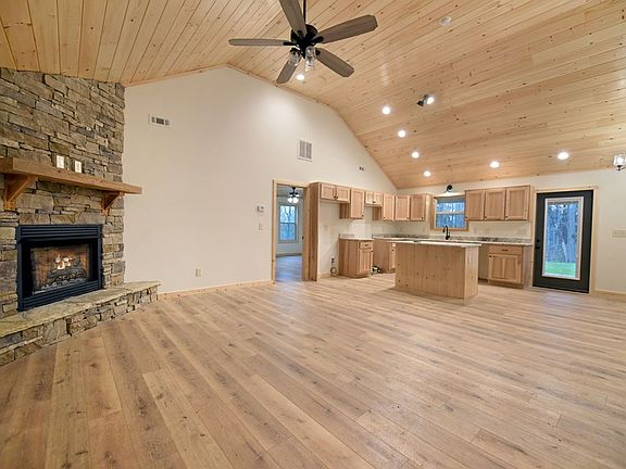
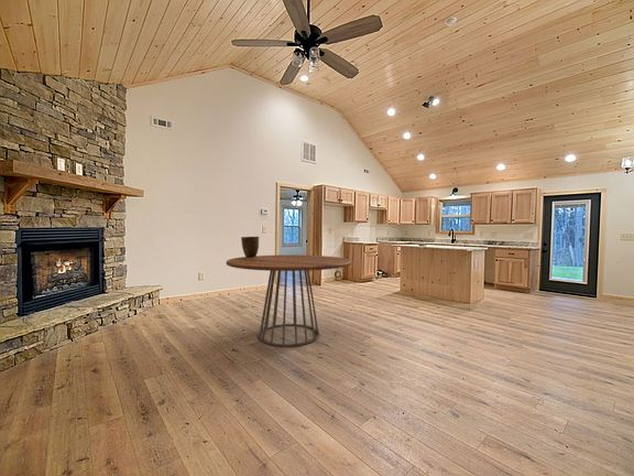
+ dining table [226,253,352,347]
+ ceramic pot [240,236,260,257]
